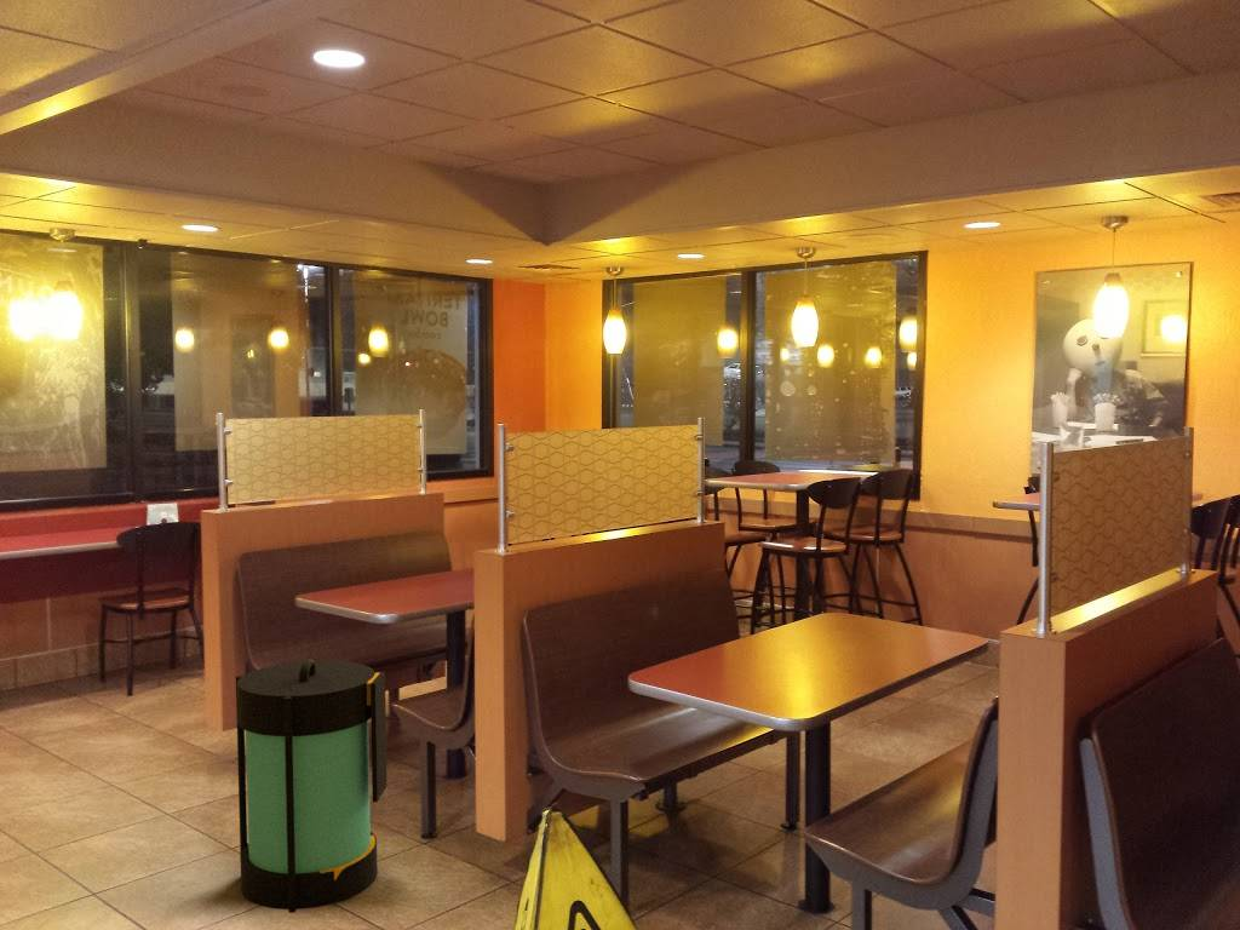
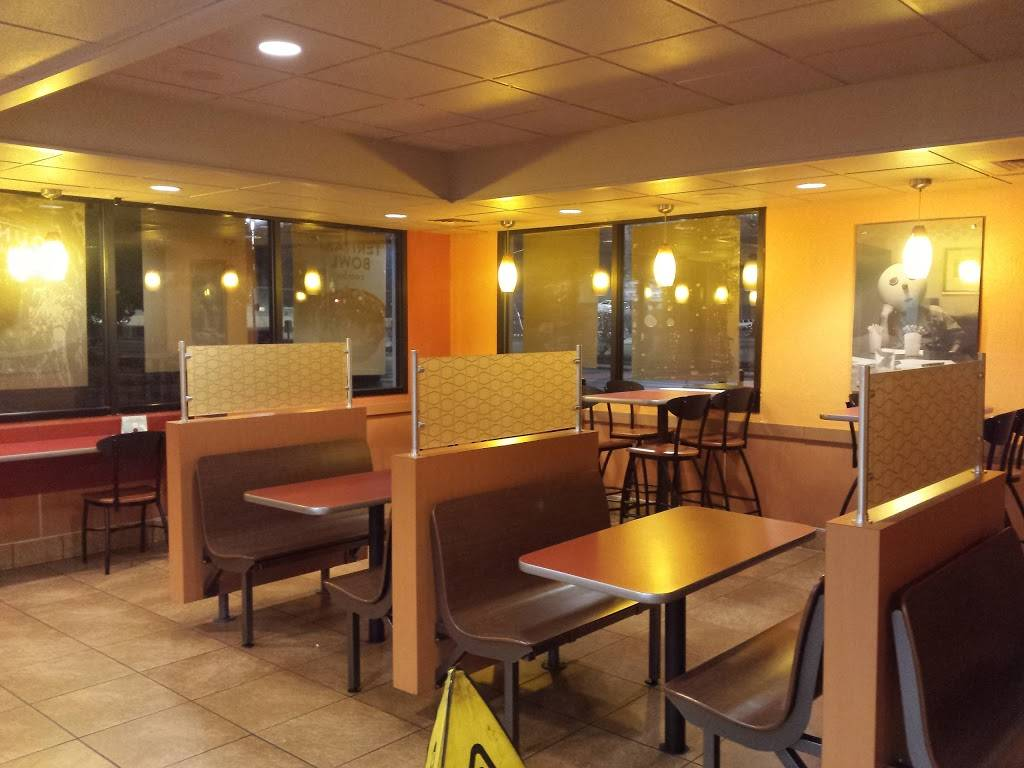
- lantern [235,658,388,914]
